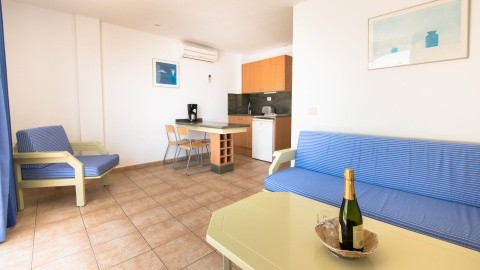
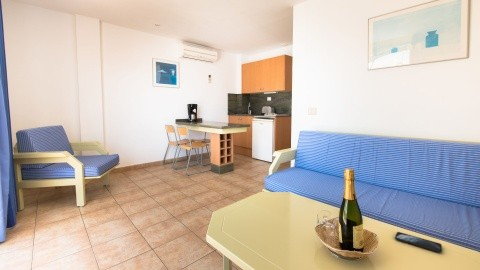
+ smartphone [394,231,443,254]
